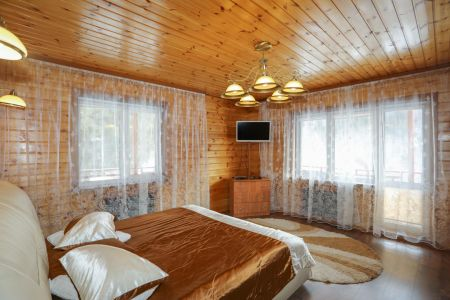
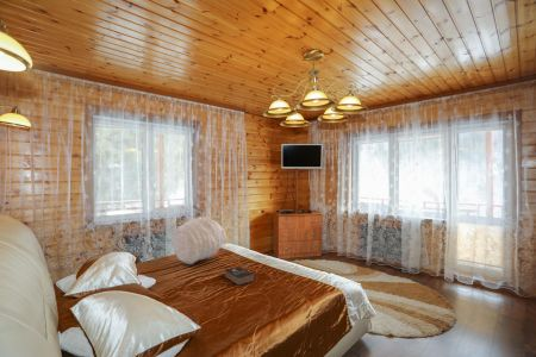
+ book [223,265,255,287]
+ cushion [172,215,226,265]
